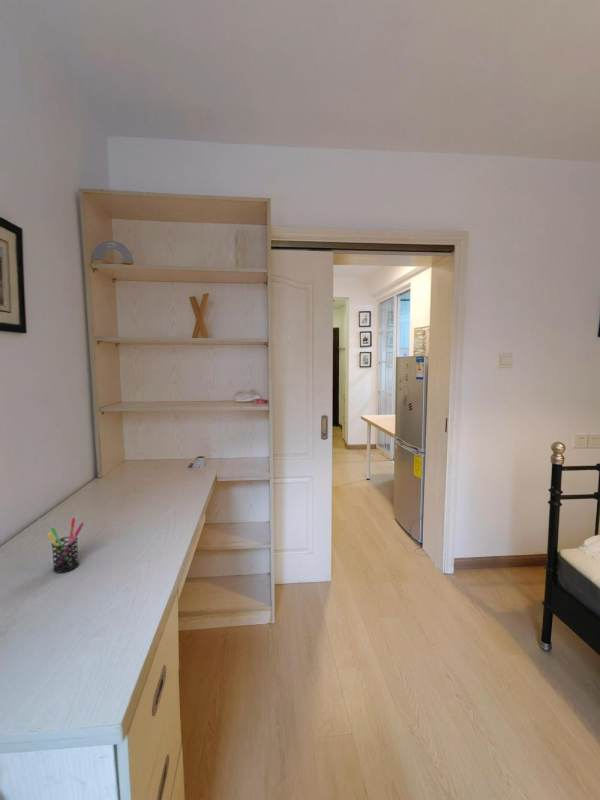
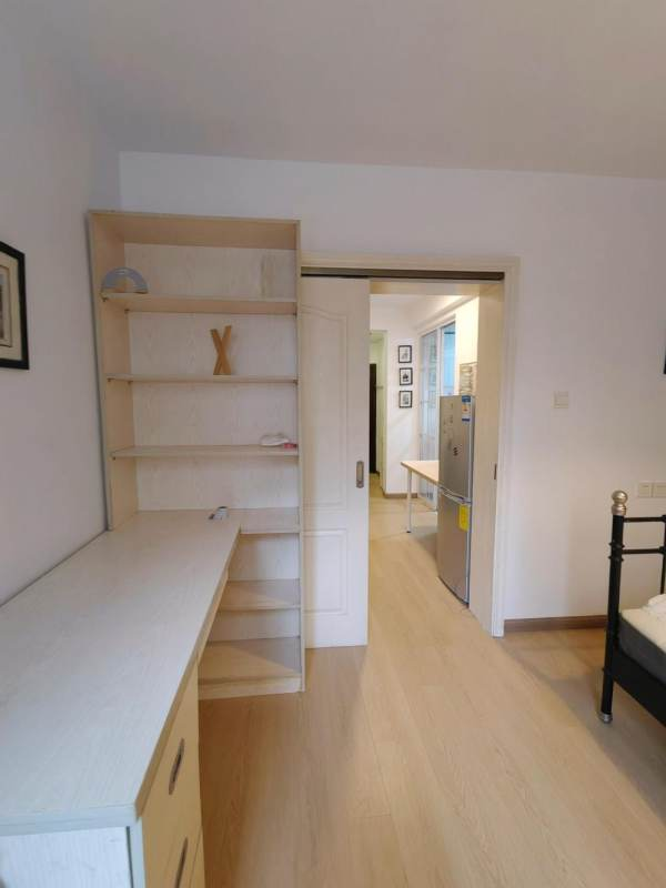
- pen holder [46,517,85,574]
